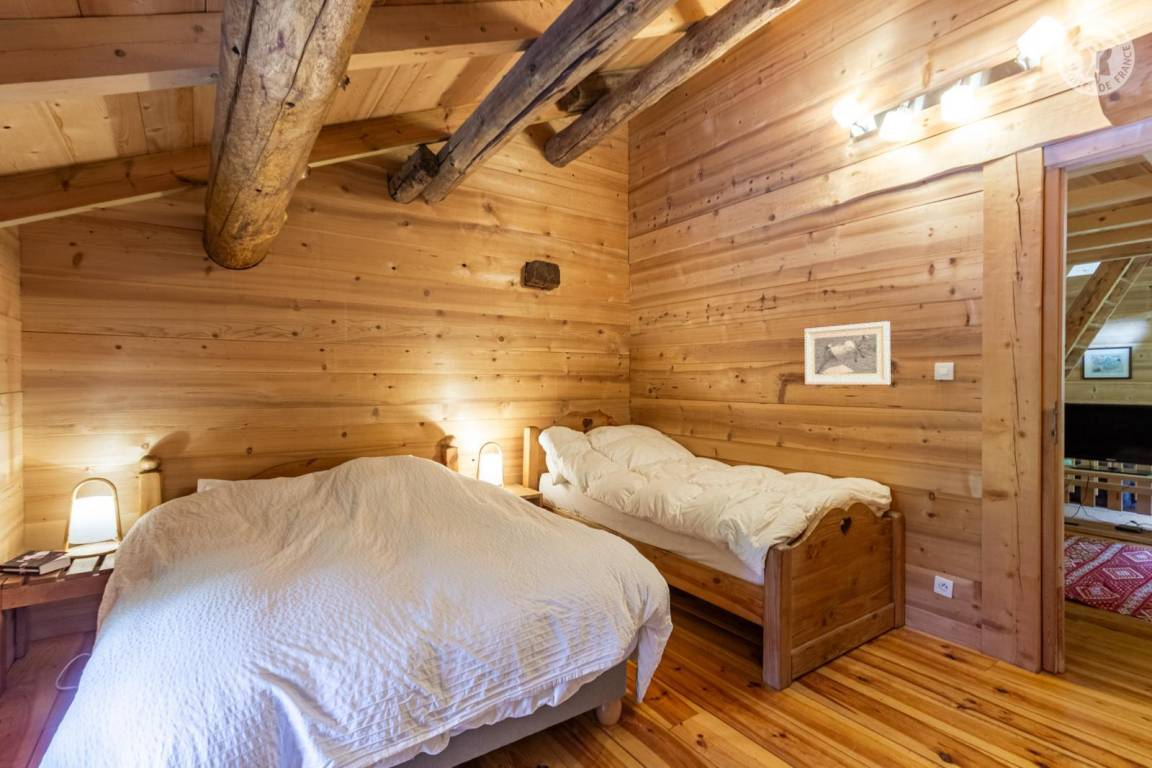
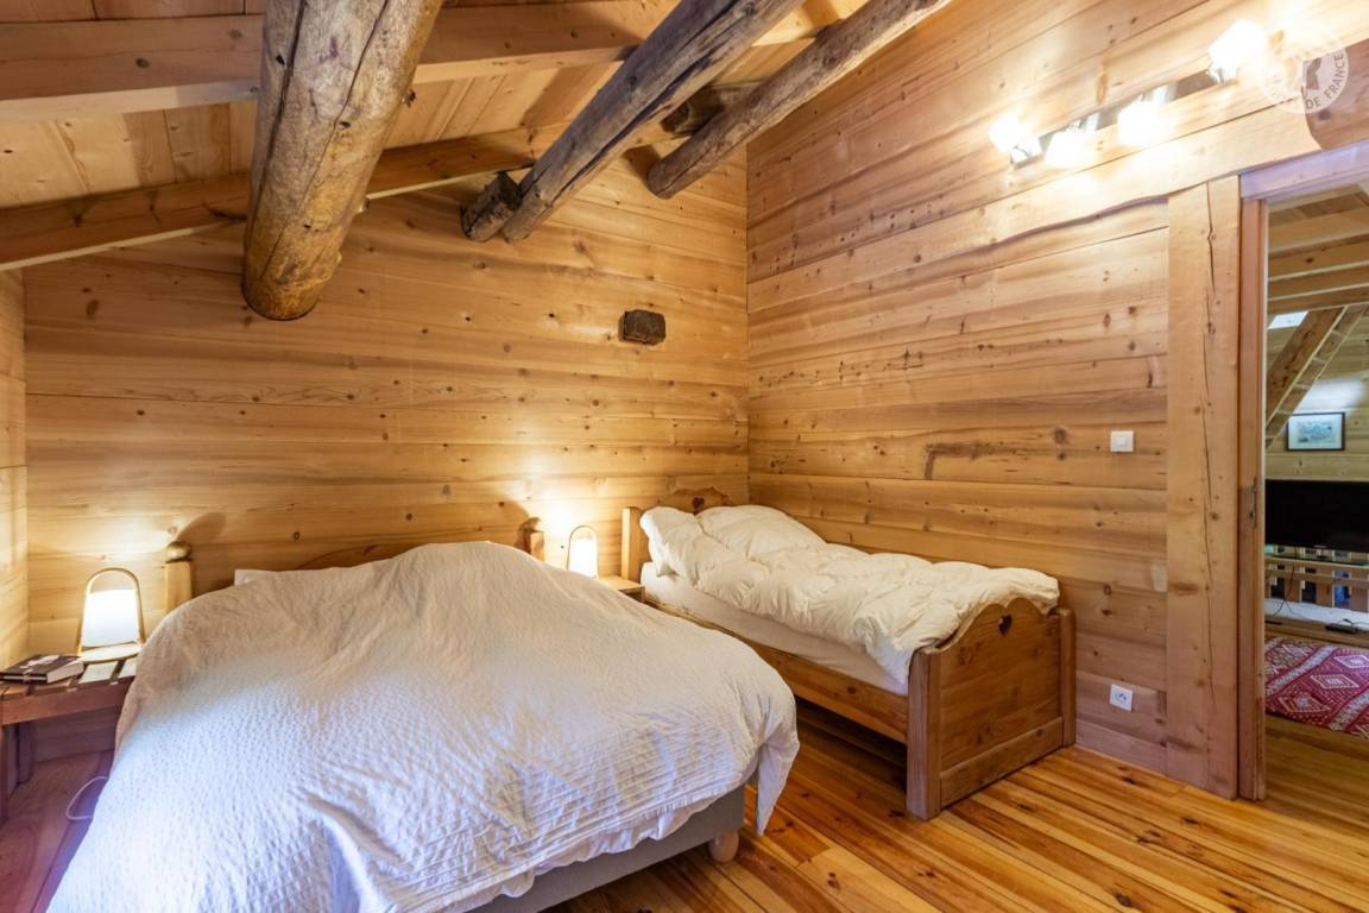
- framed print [803,320,891,386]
